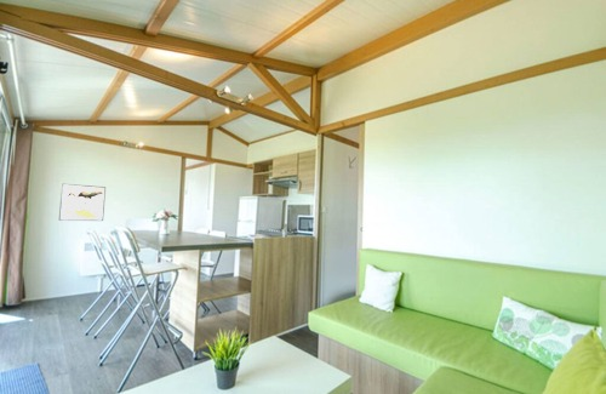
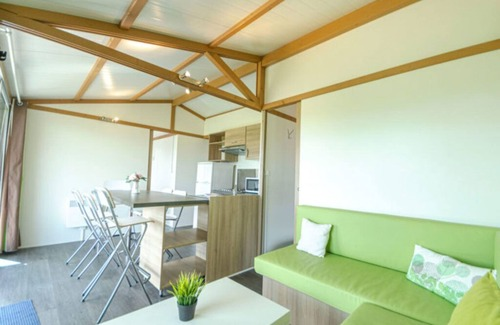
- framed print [58,183,107,222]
